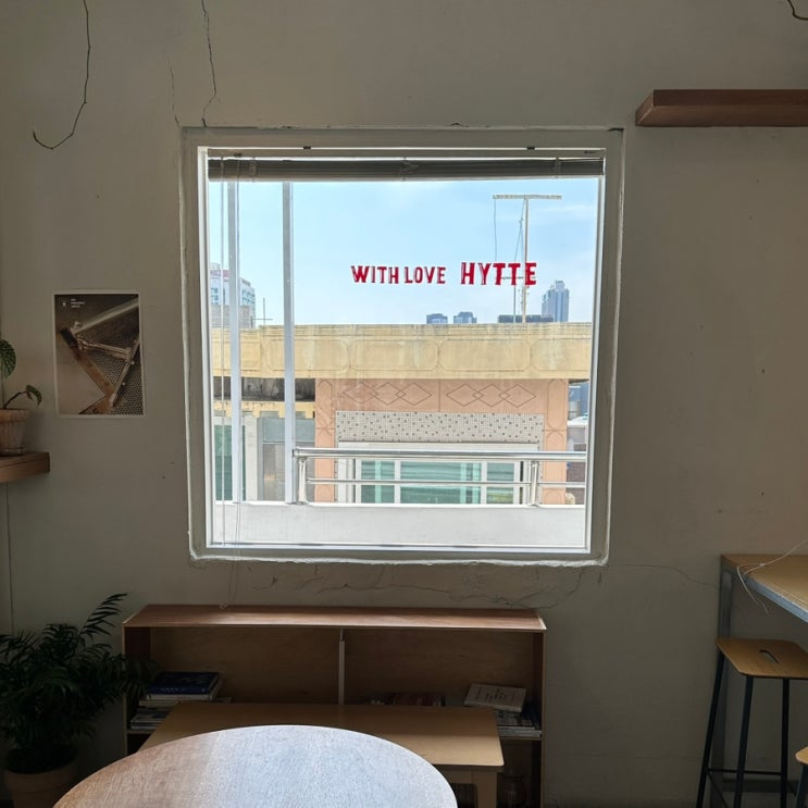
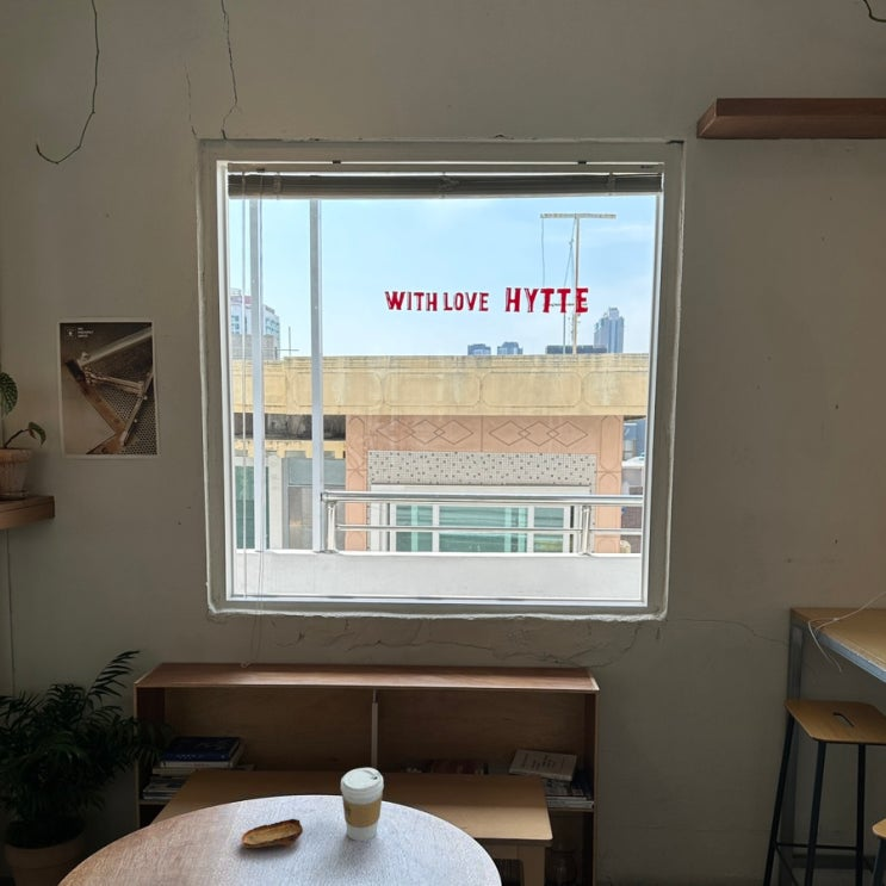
+ pastry [241,818,304,849]
+ coffee cup [340,767,385,842]
